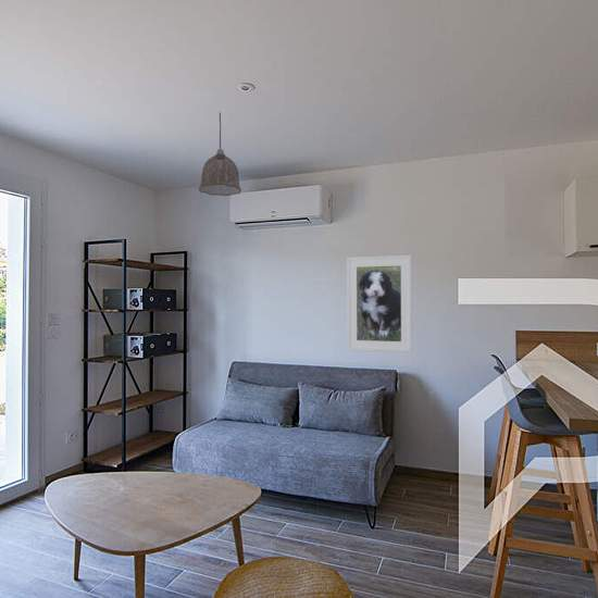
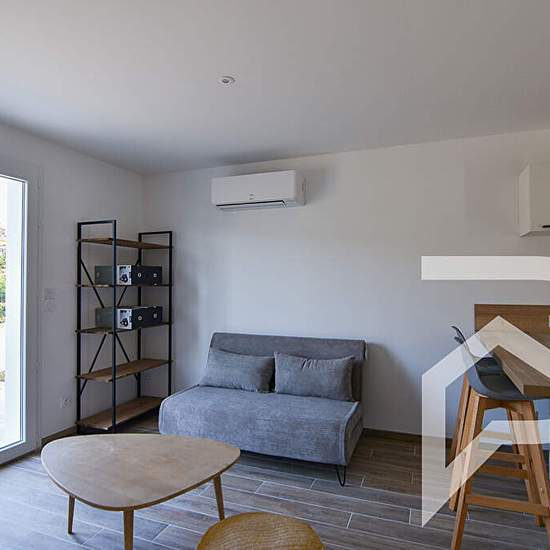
- pendant lamp [198,111,242,197]
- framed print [346,254,413,353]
